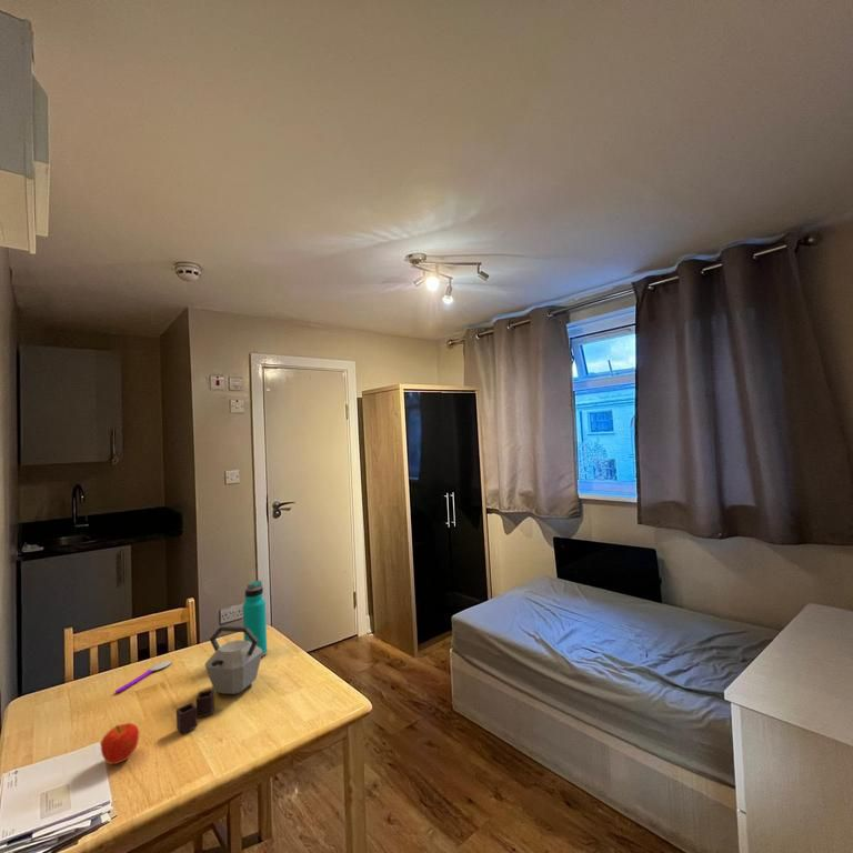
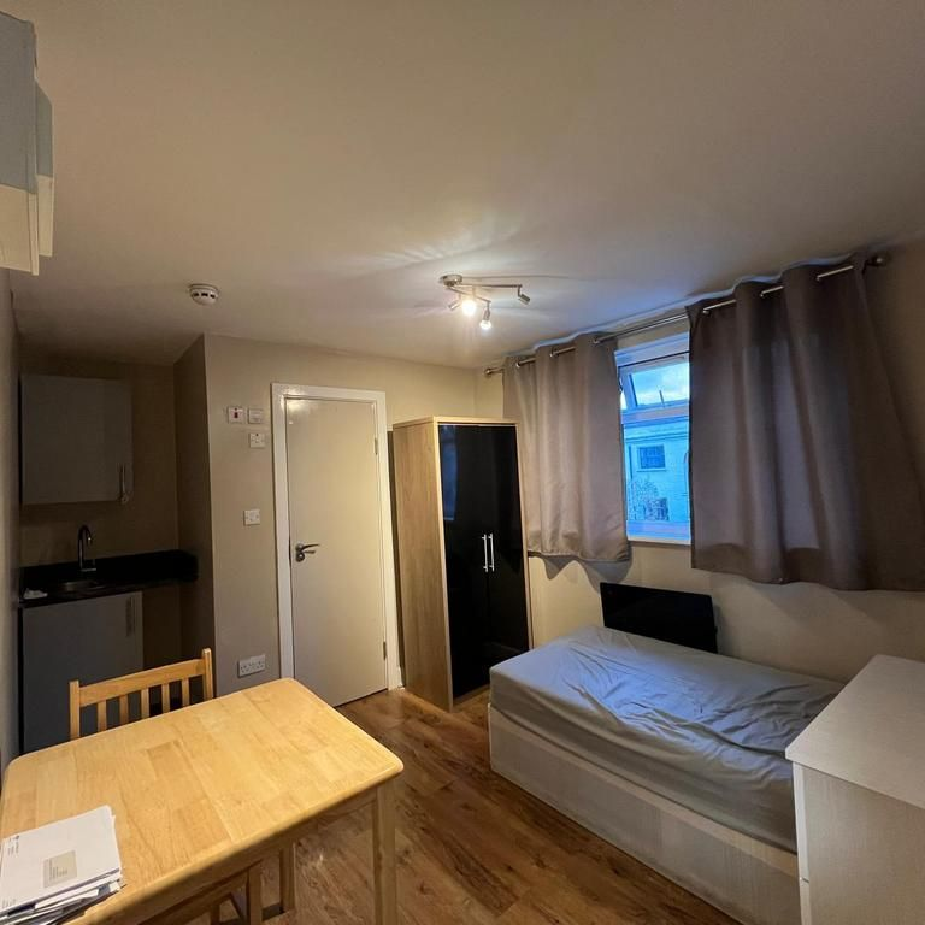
- kettle [175,625,262,734]
- fruit [100,722,140,765]
- water bottle [242,580,269,659]
- spoon [114,660,172,694]
